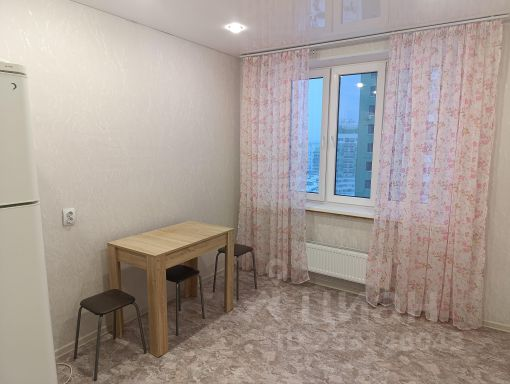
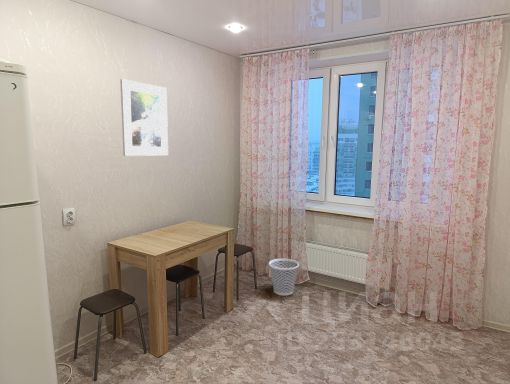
+ wastebasket [268,258,300,296]
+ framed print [119,78,169,157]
